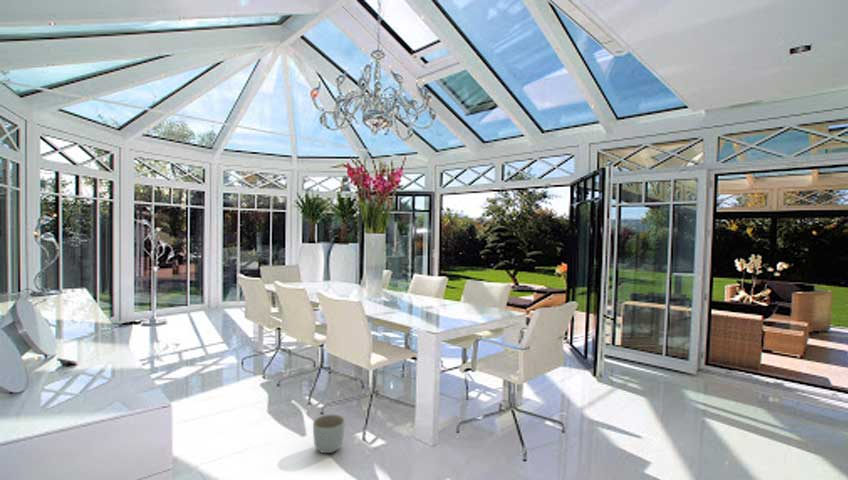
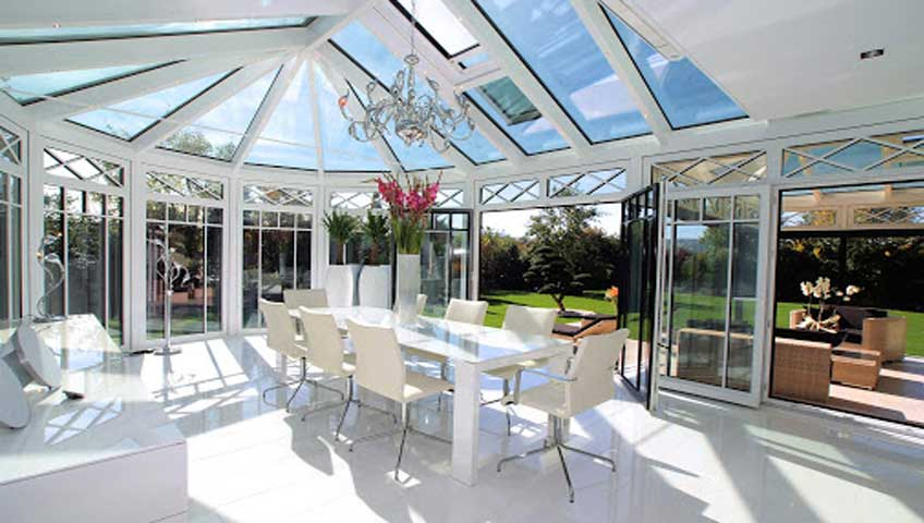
- planter [312,414,346,454]
